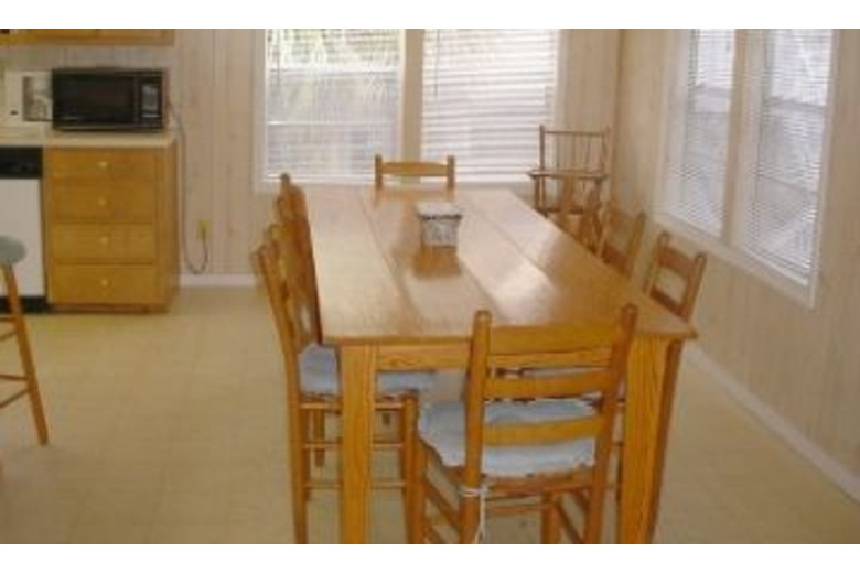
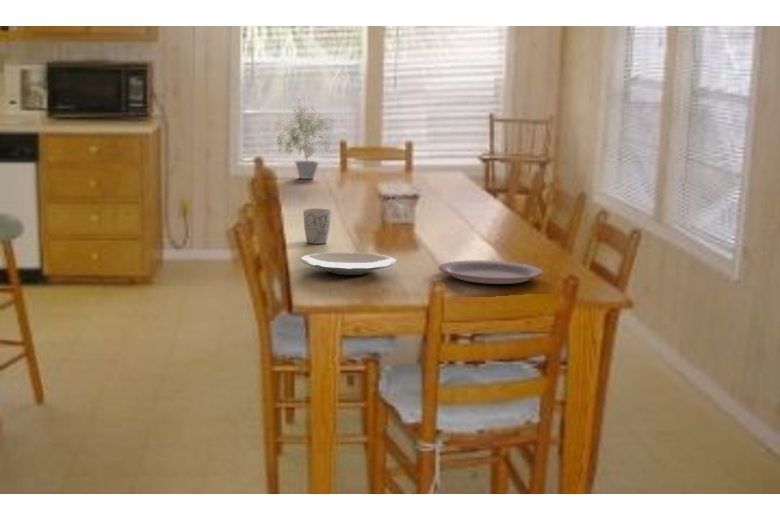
+ plate [438,259,545,285]
+ potted plant [271,98,337,180]
+ mug [303,208,332,245]
+ plate [299,251,398,276]
